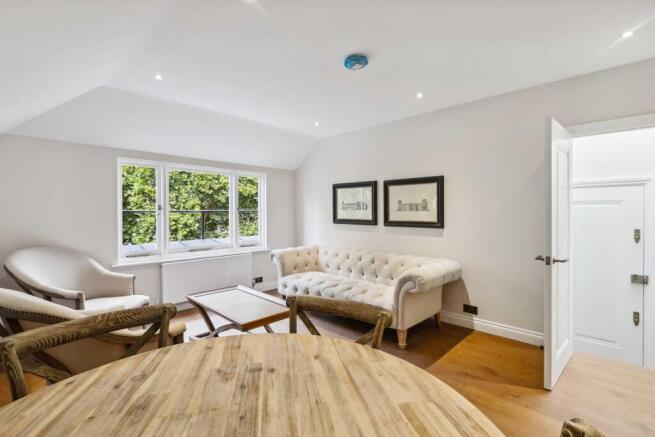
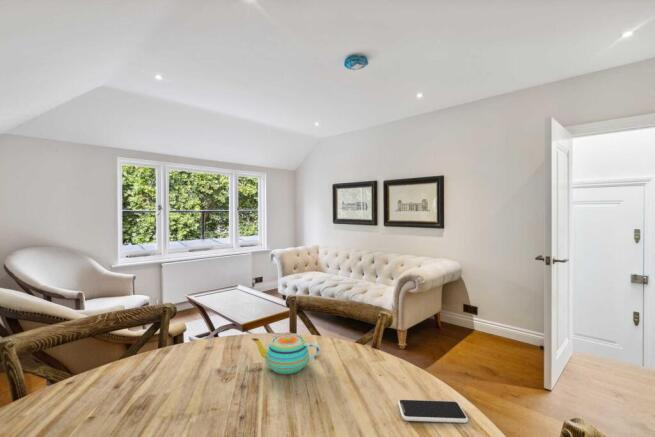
+ smartphone [397,399,469,424]
+ teapot [251,331,321,375]
